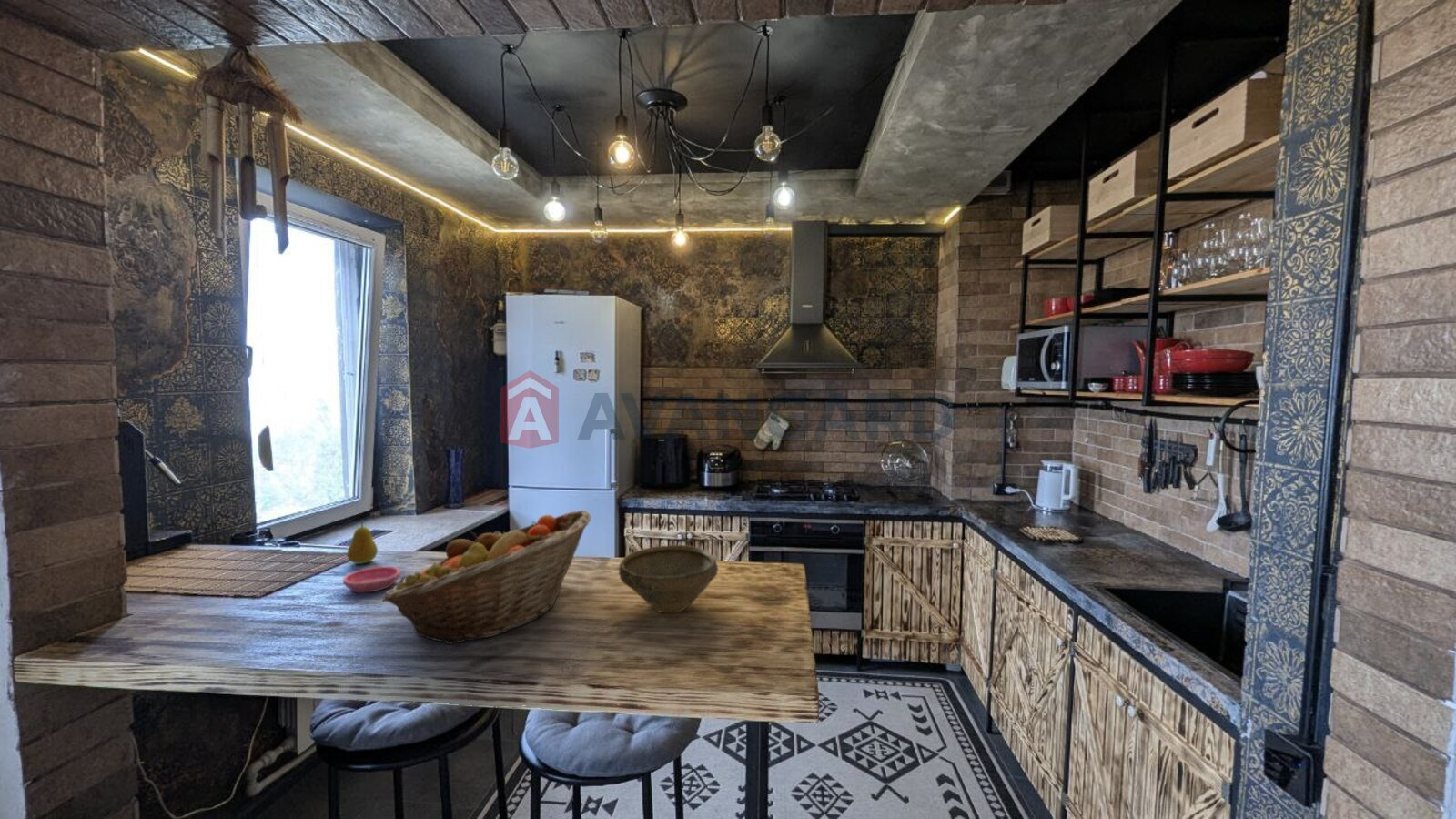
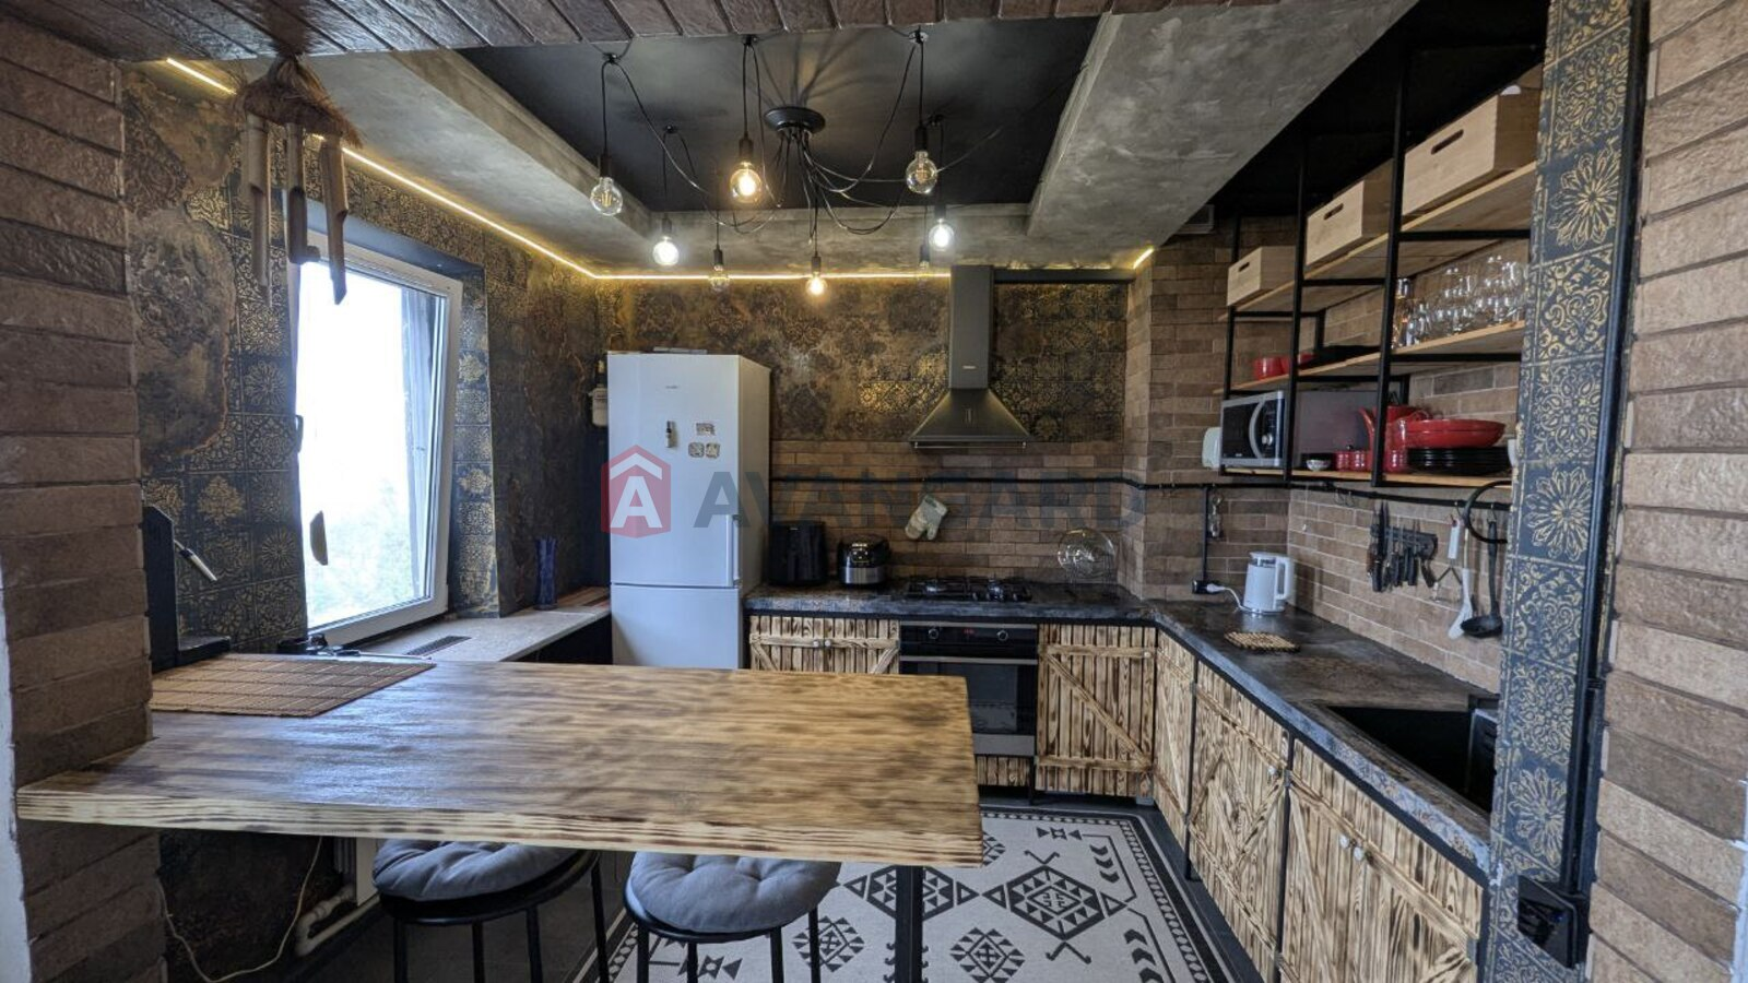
- saucer [342,566,401,593]
- fruit basket [381,510,591,645]
- fruit [346,521,379,565]
- bowl [618,544,719,614]
